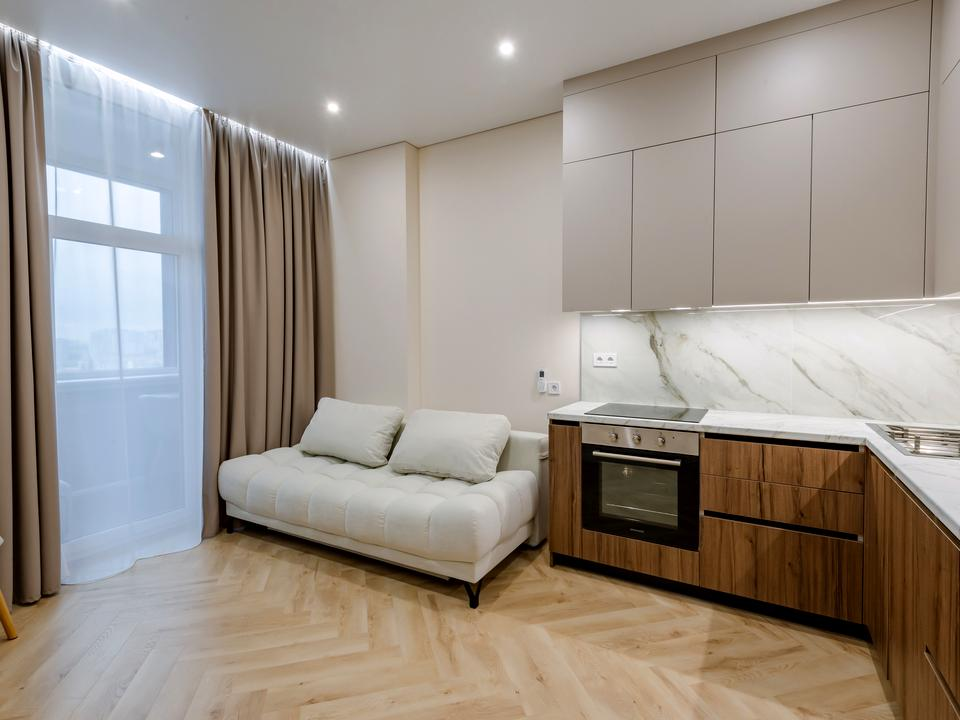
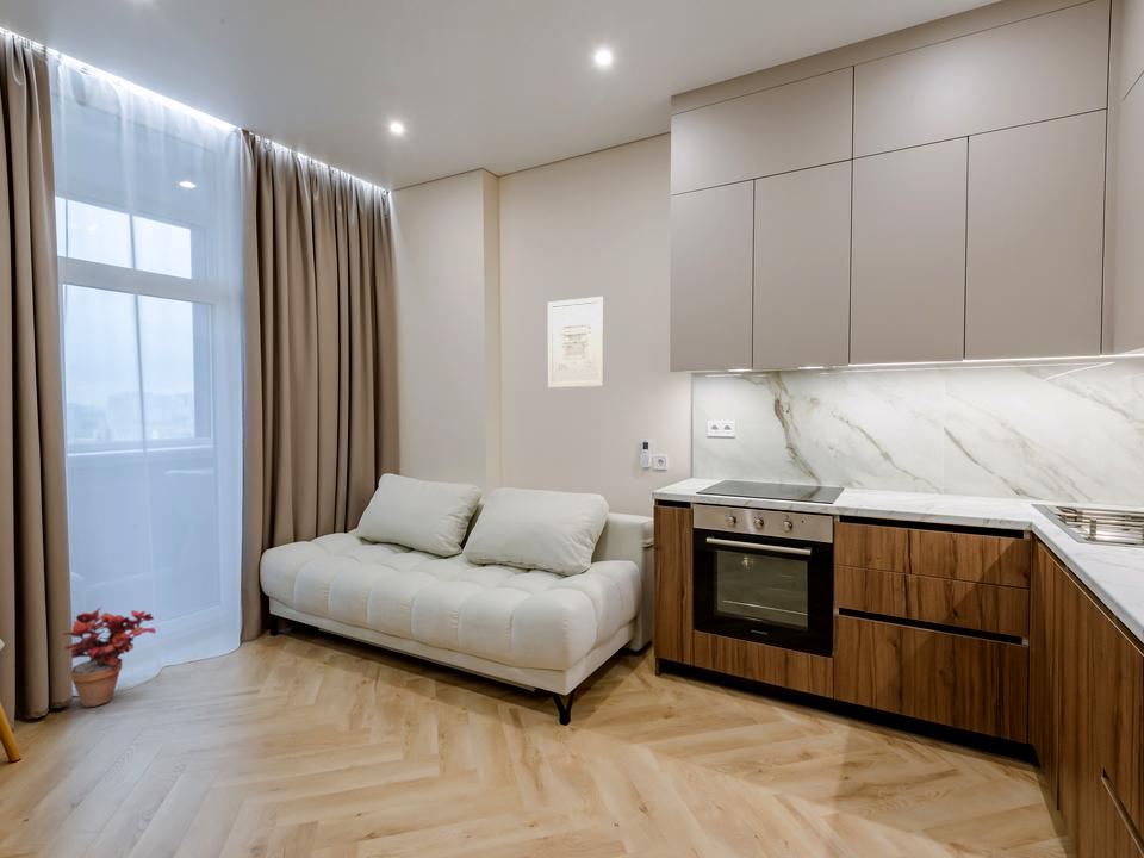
+ wall art [547,296,604,388]
+ potted plant [61,605,157,708]
